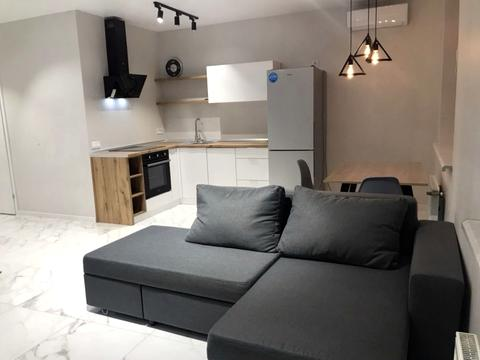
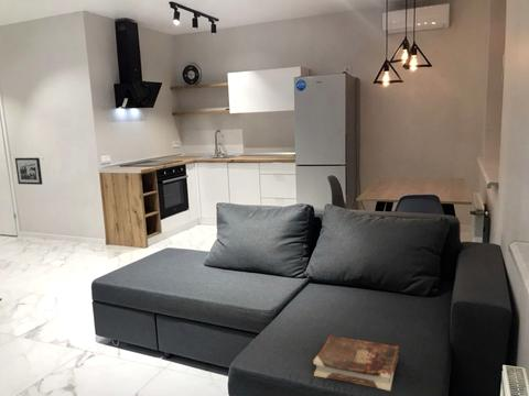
+ picture frame [14,156,43,186]
+ book [312,333,400,392]
